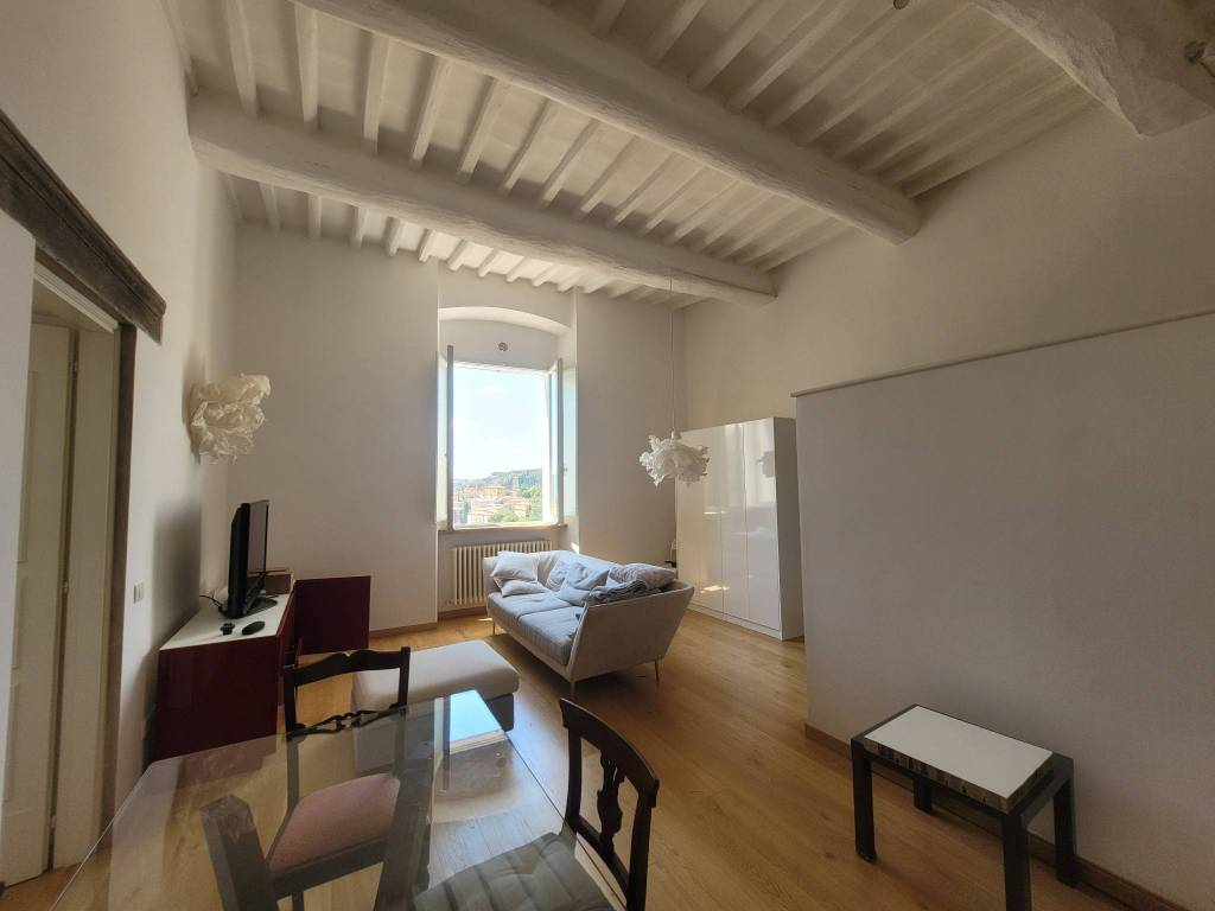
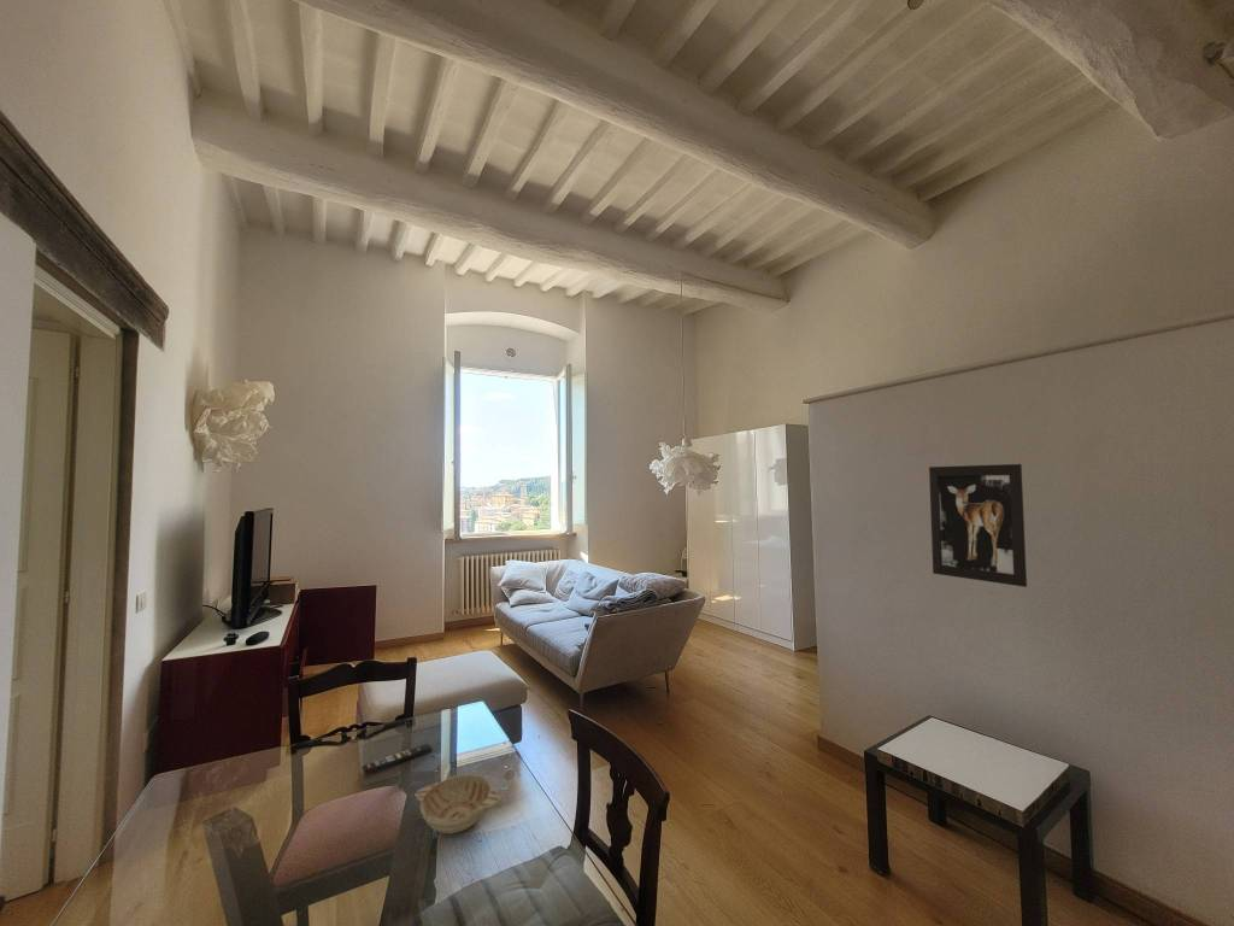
+ decorative bowl [413,773,501,834]
+ wall art [928,463,1028,588]
+ remote control [362,743,434,775]
